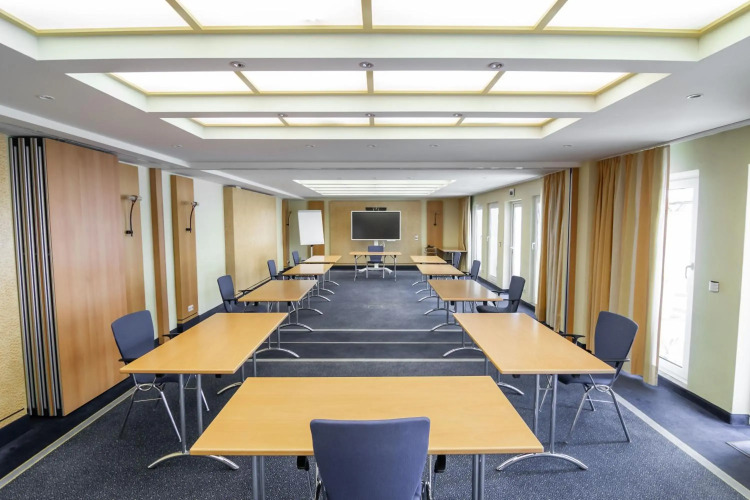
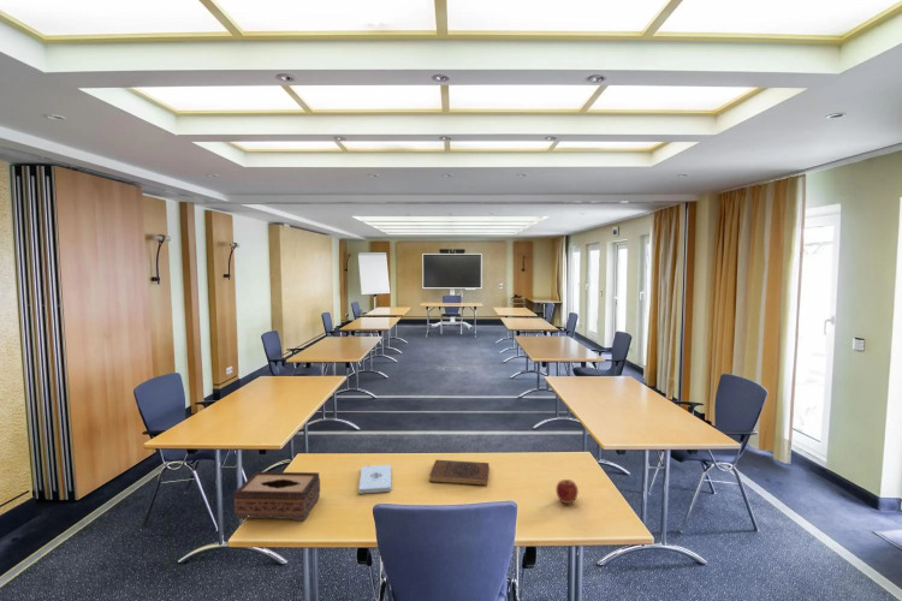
+ notepad [357,464,392,495]
+ tissue box [233,470,321,522]
+ book [428,459,489,487]
+ apple [554,478,580,505]
